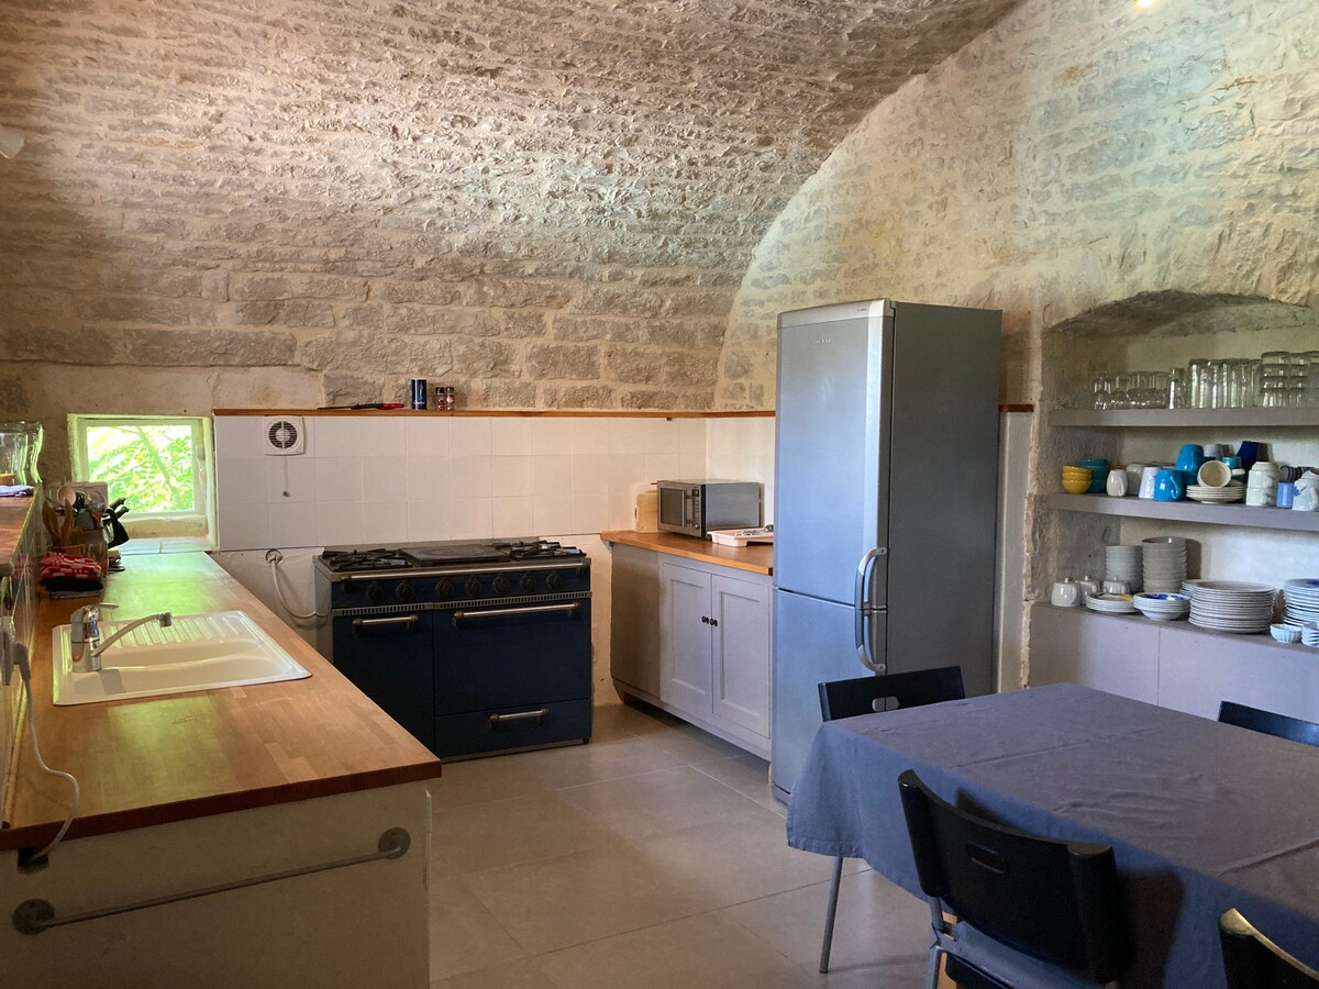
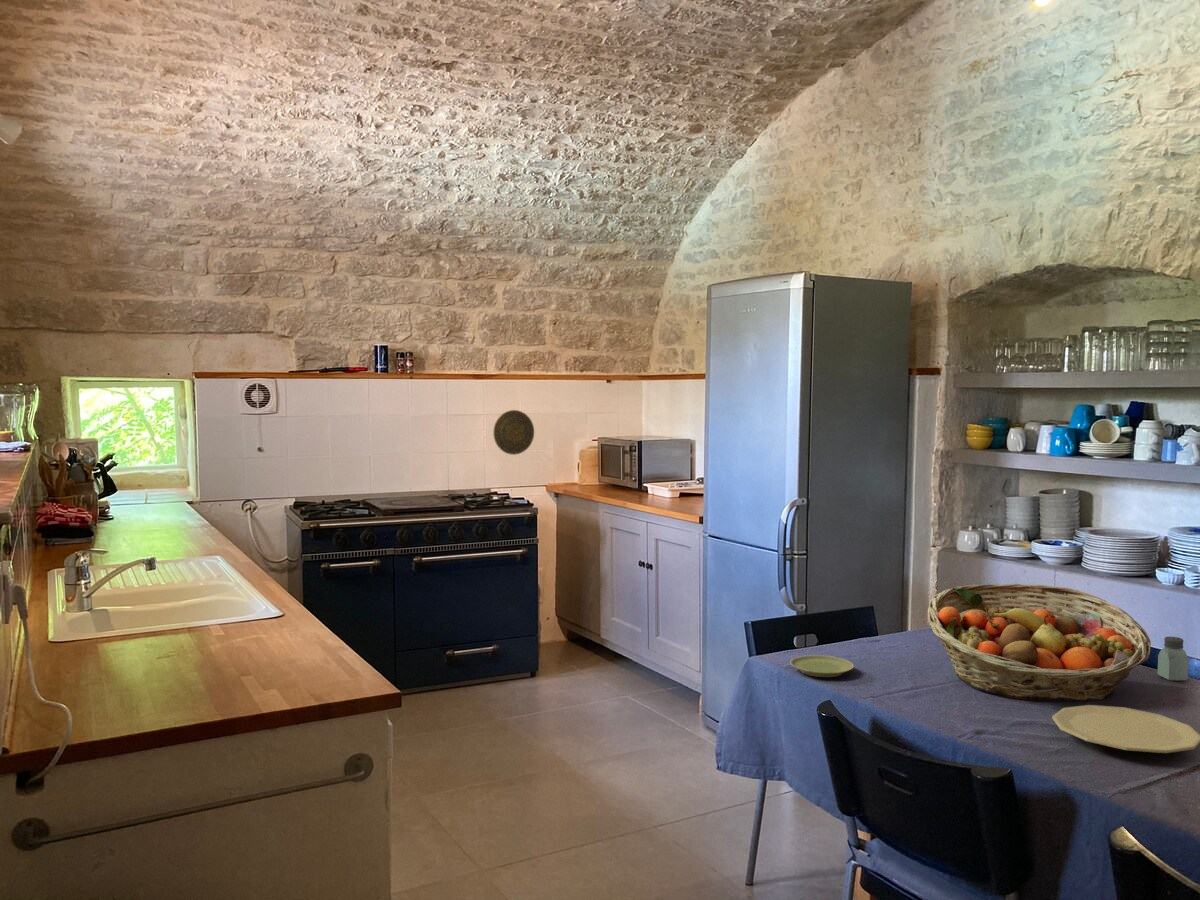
+ plate [789,654,855,678]
+ saltshaker [1157,636,1190,682]
+ plate [1051,704,1200,754]
+ decorative plate [492,409,535,456]
+ fruit basket [927,582,1152,702]
